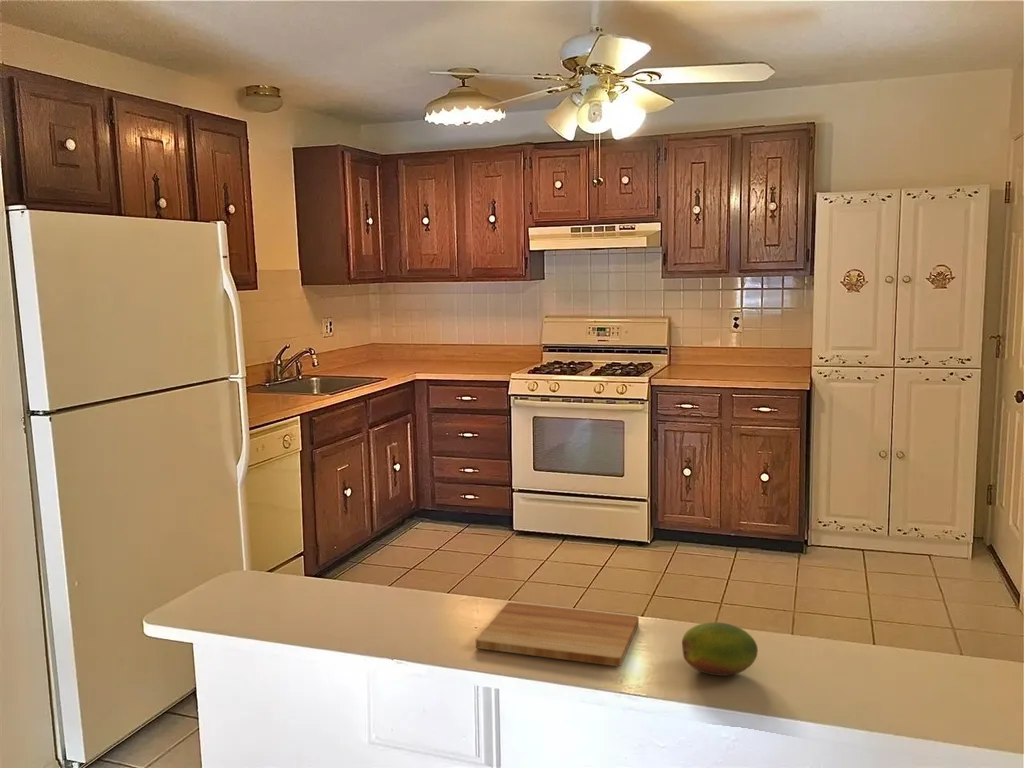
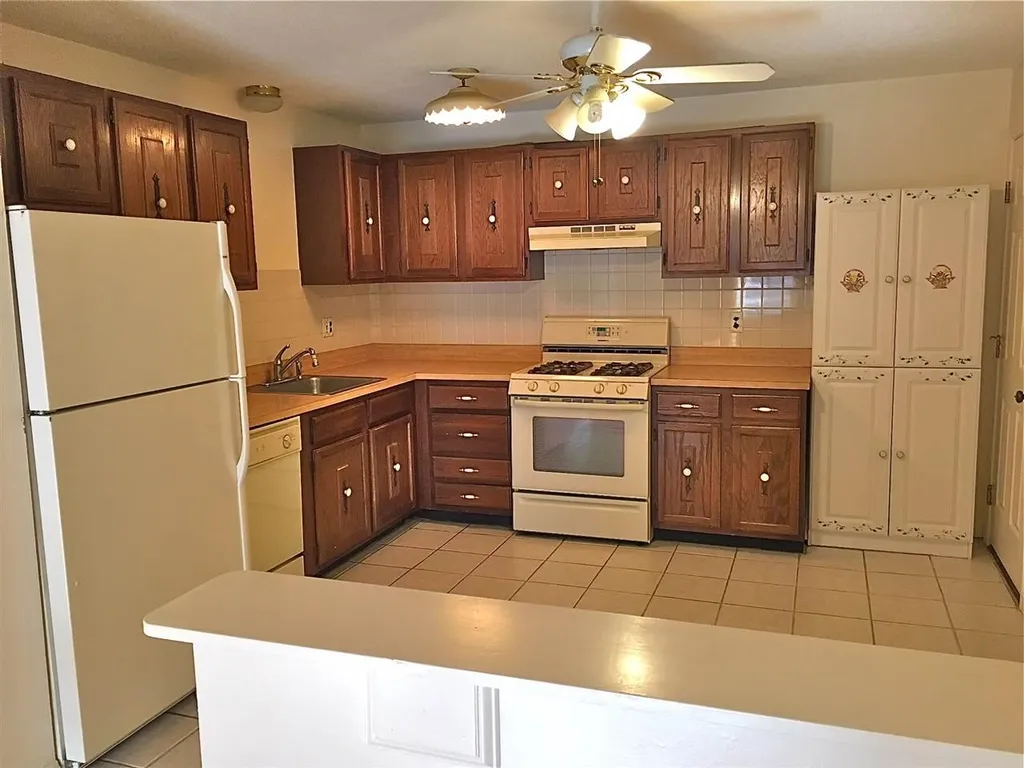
- cutting board [475,601,640,667]
- fruit [681,621,759,677]
